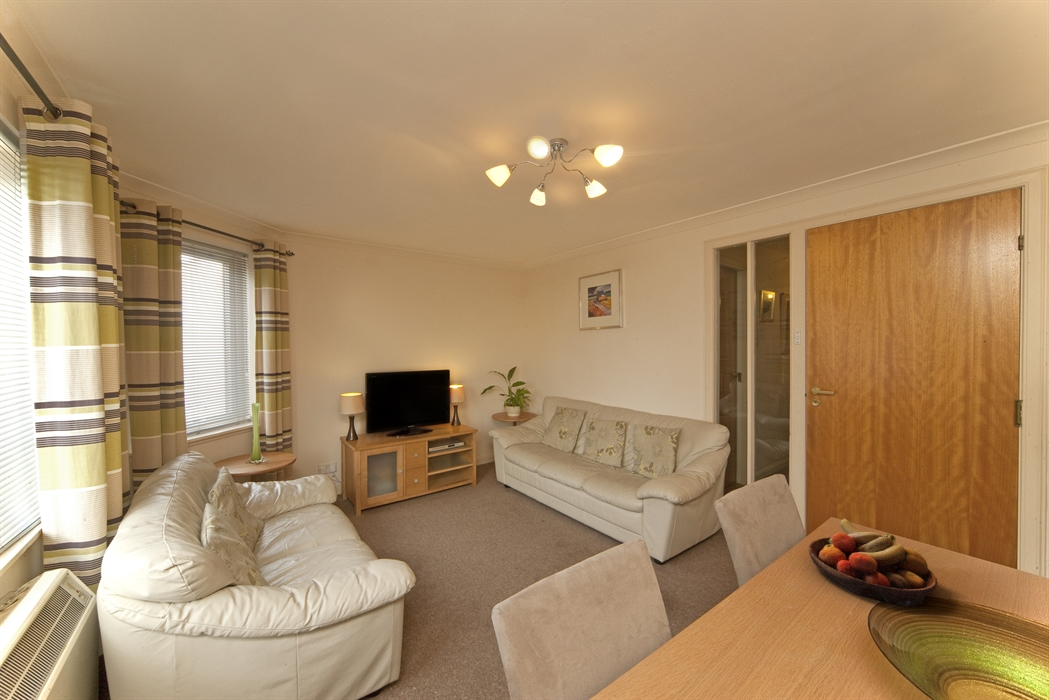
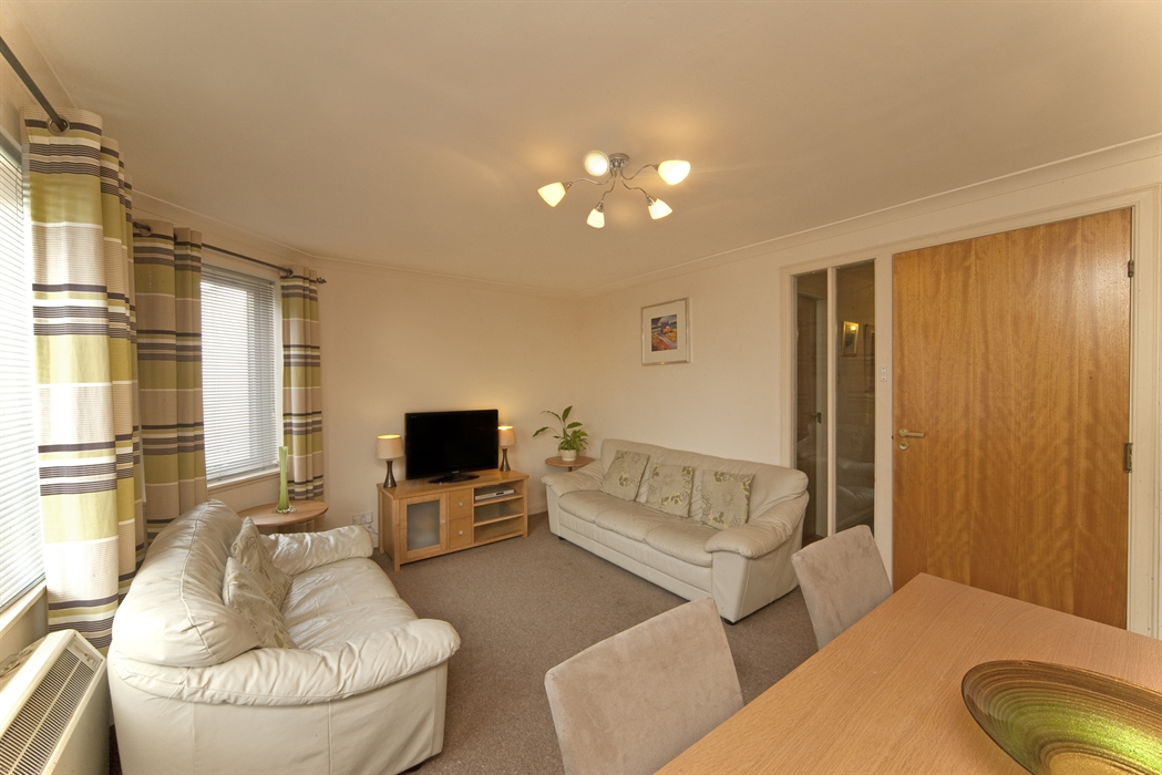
- fruit bowl [808,518,938,608]
